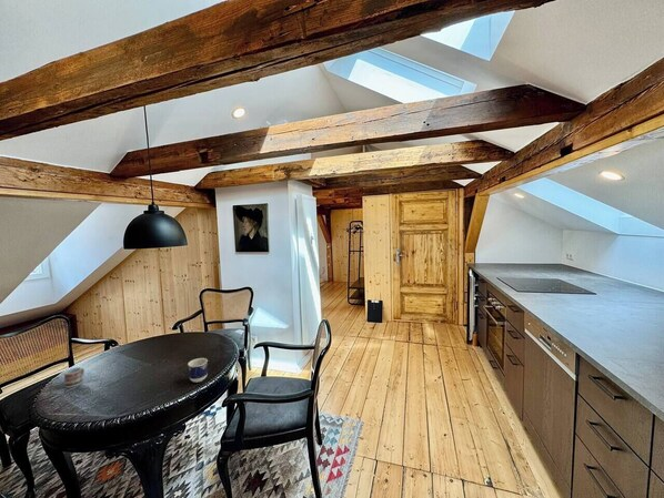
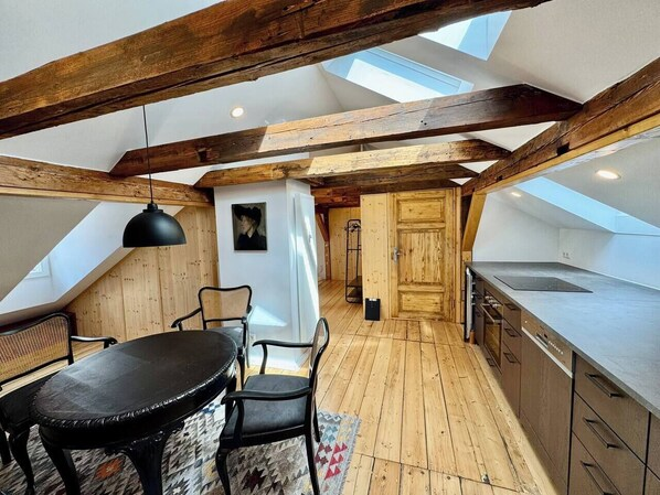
- cup [187,357,209,384]
- cup [62,366,85,389]
